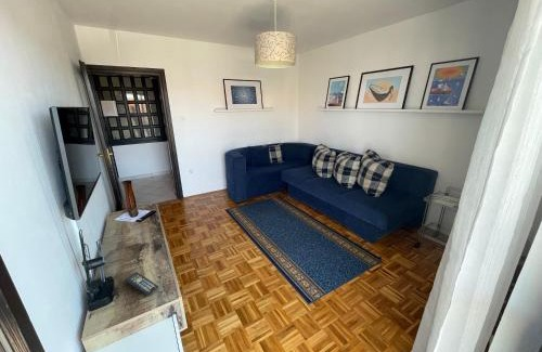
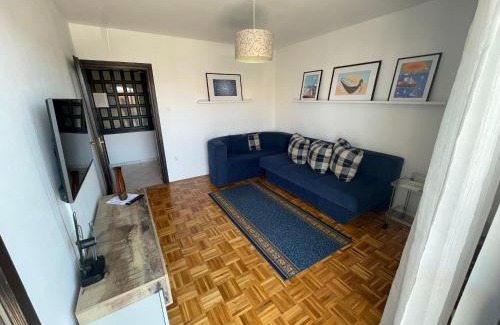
- remote control [124,271,159,297]
